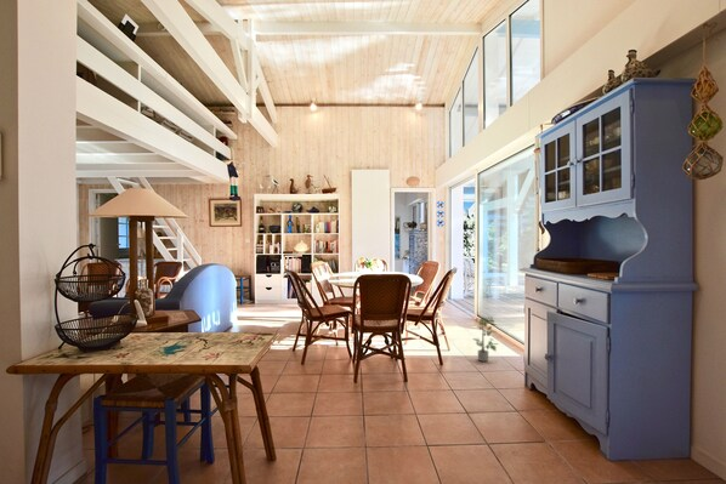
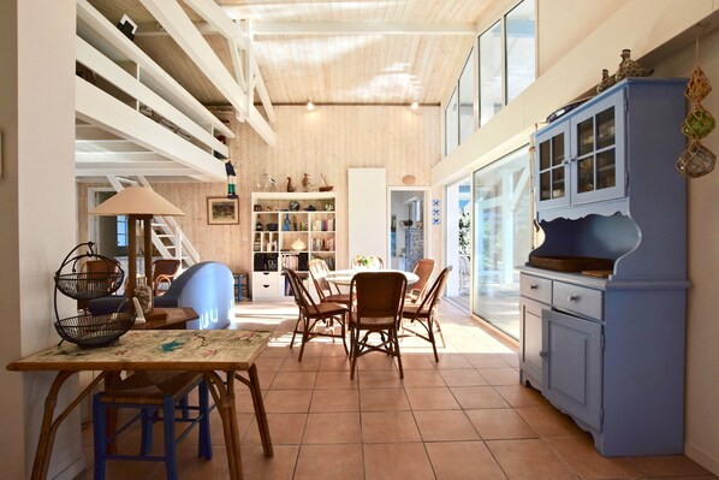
- potted plant [471,315,500,363]
